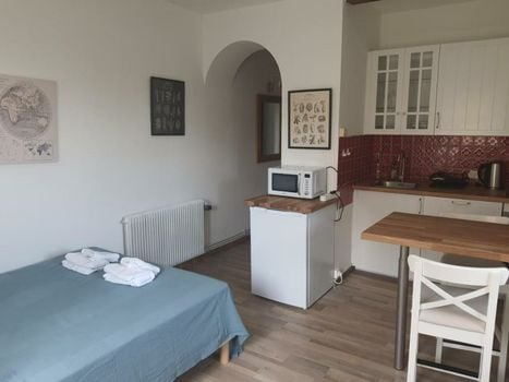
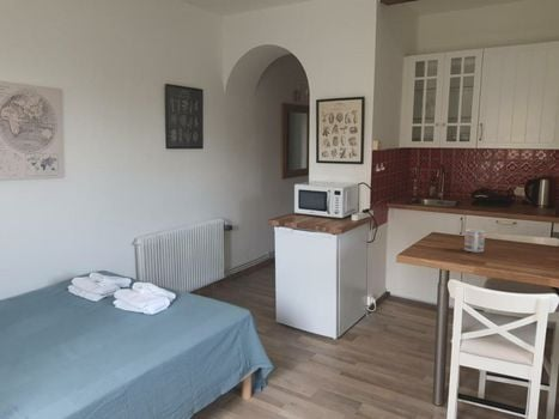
+ mug [463,229,486,254]
